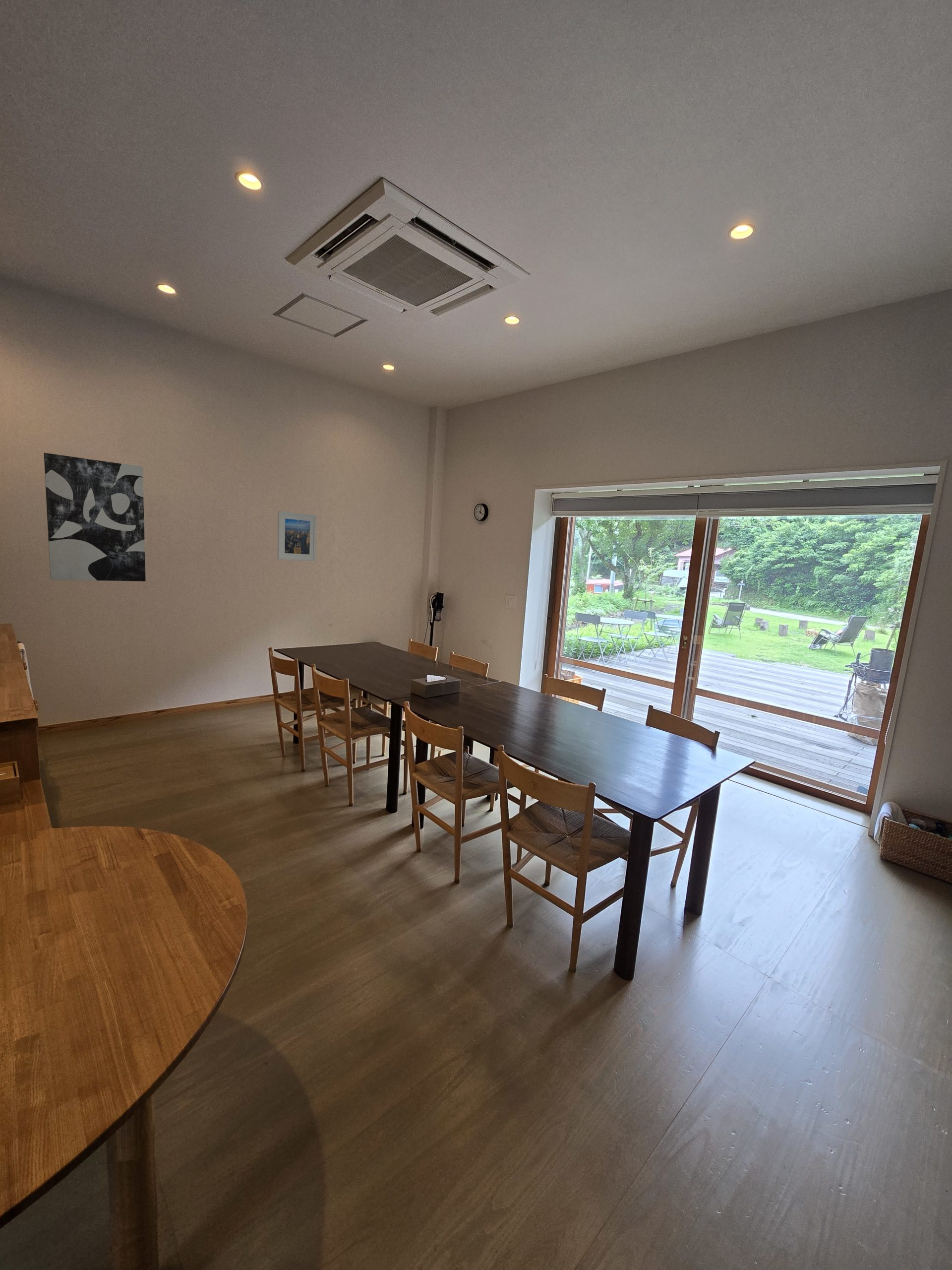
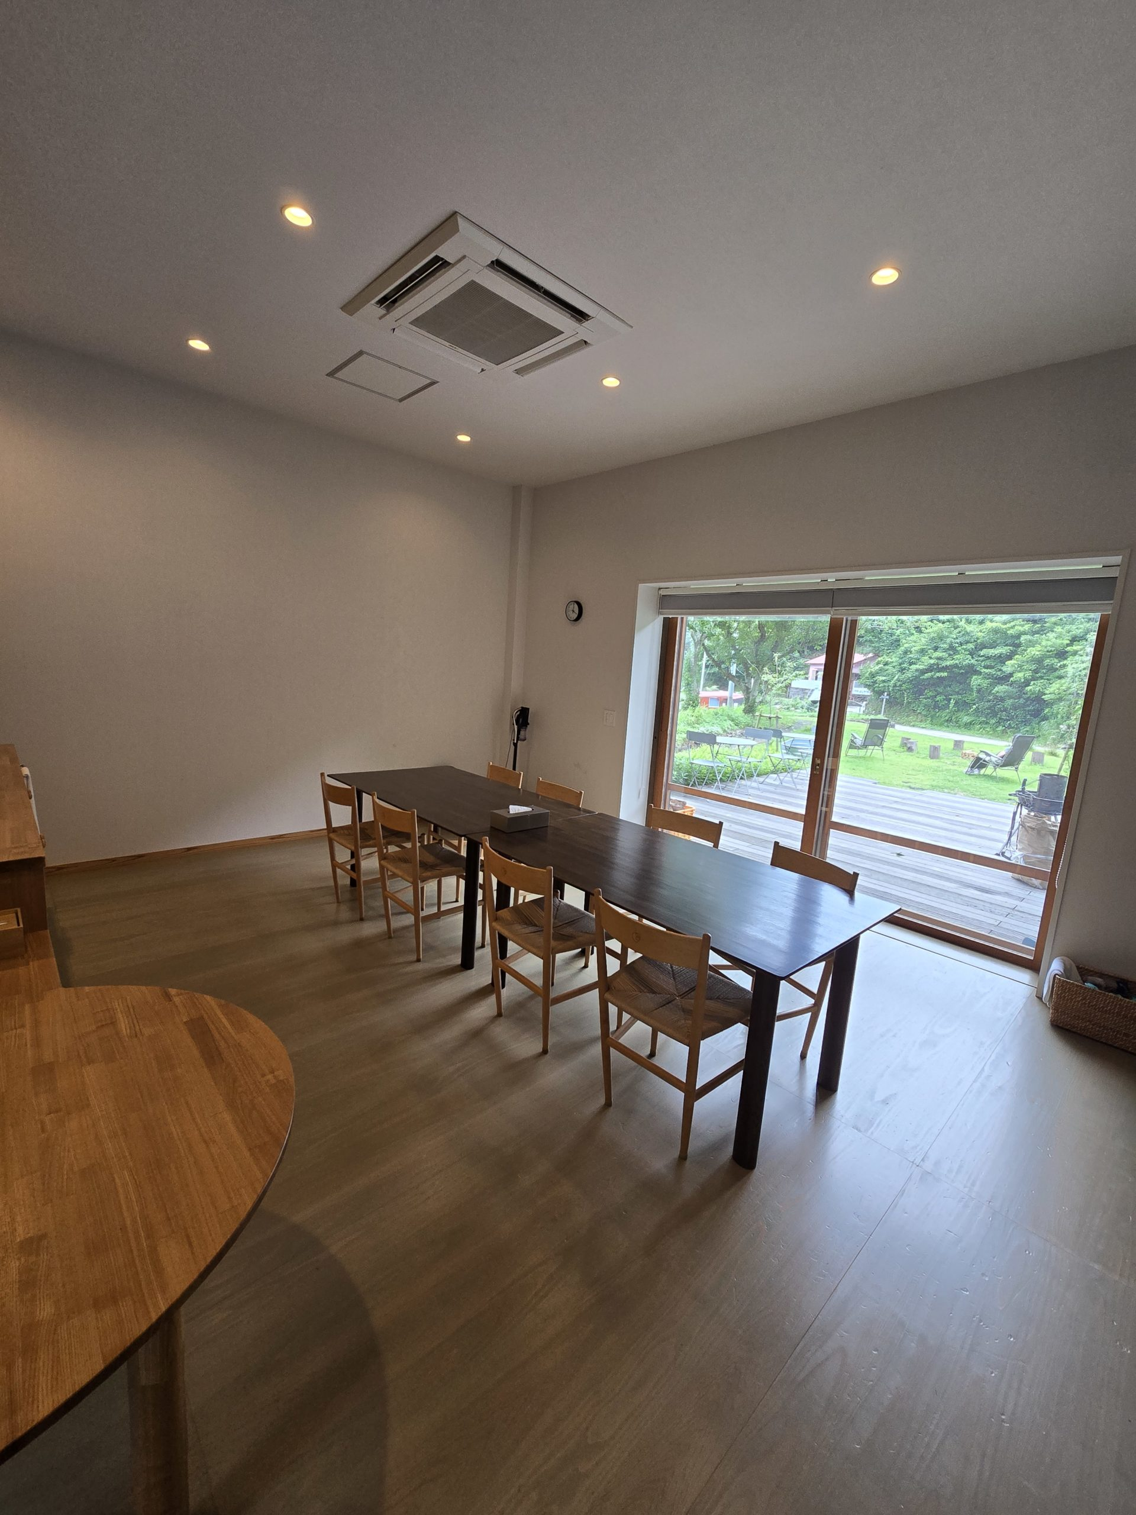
- wall art [43,452,146,582]
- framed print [277,510,317,562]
